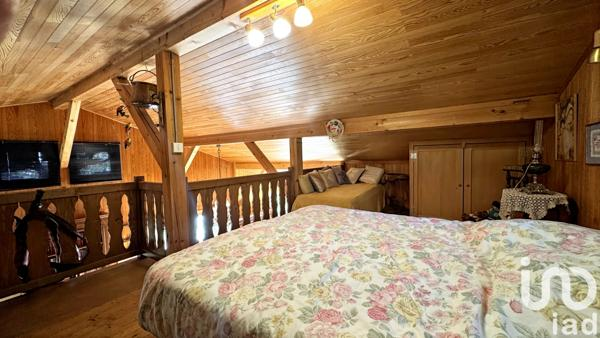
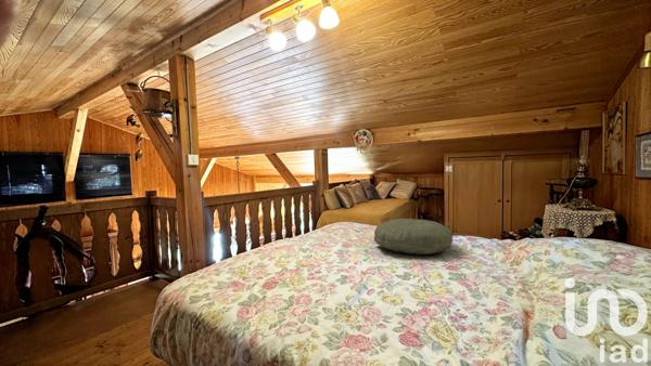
+ pillow [373,218,455,256]
